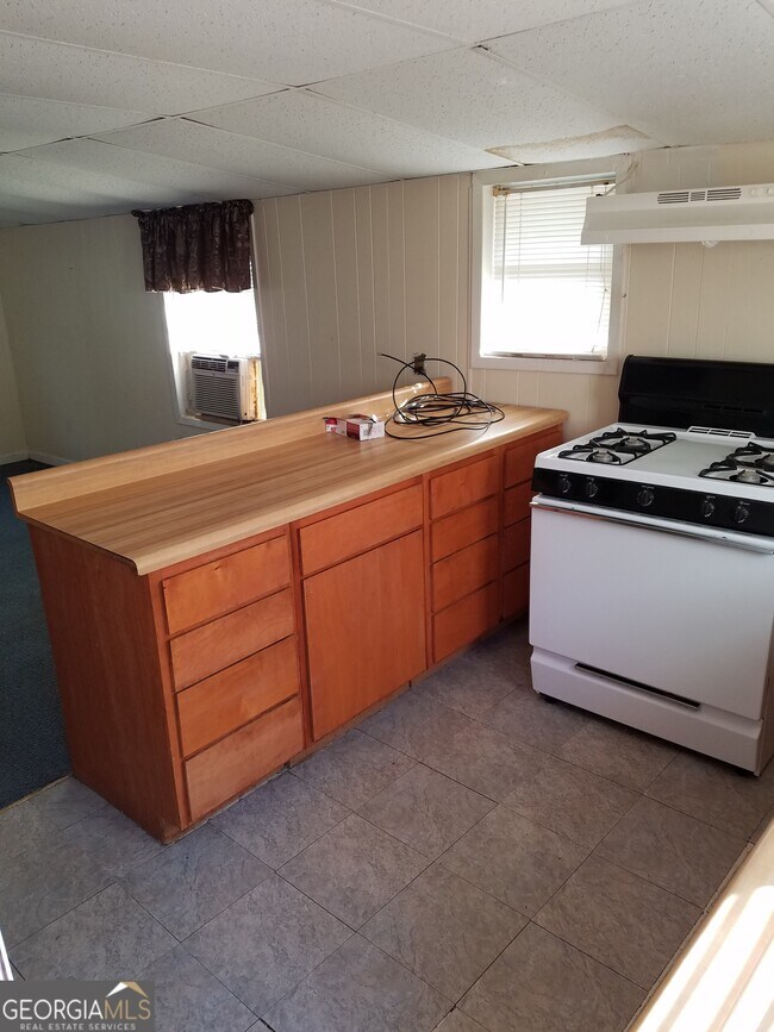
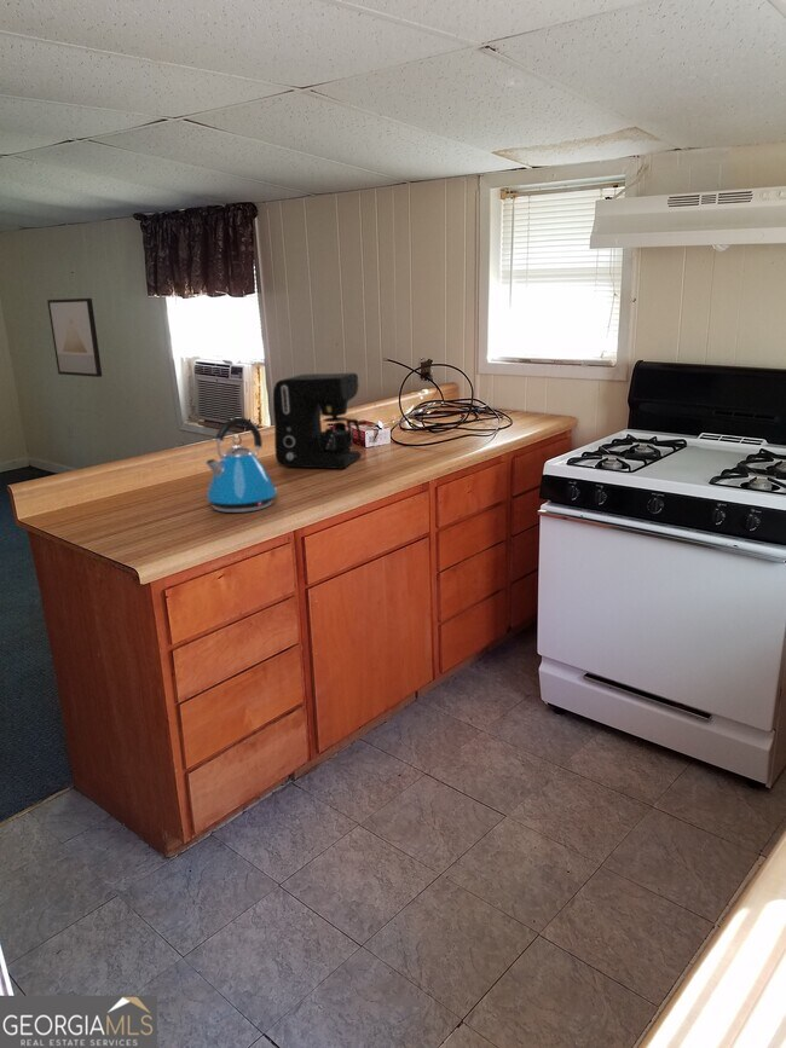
+ coffee maker [272,372,363,470]
+ wall art [46,297,103,378]
+ kettle [204,416,278,514]
